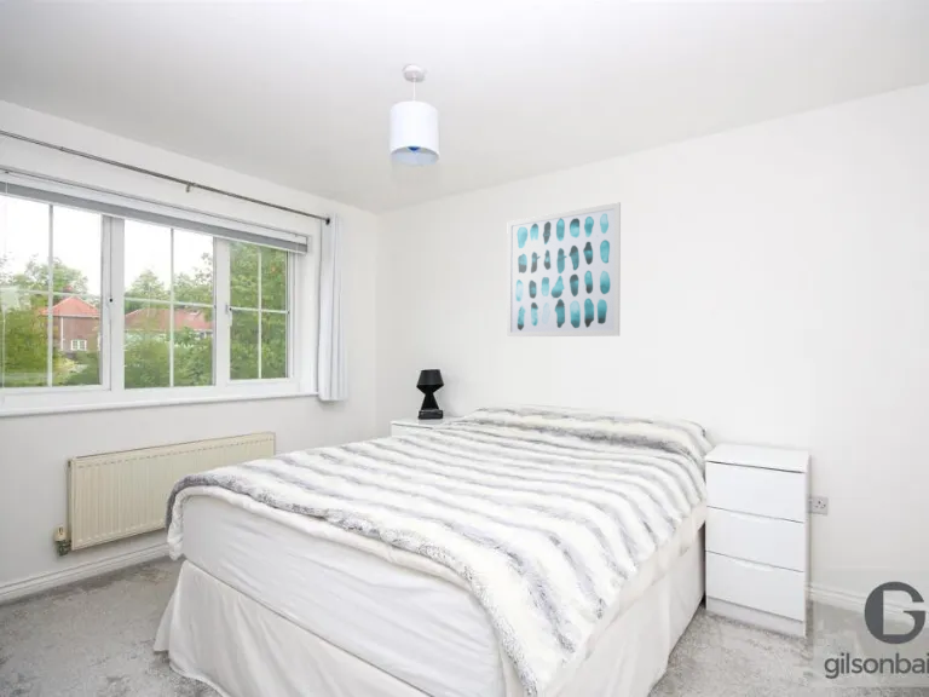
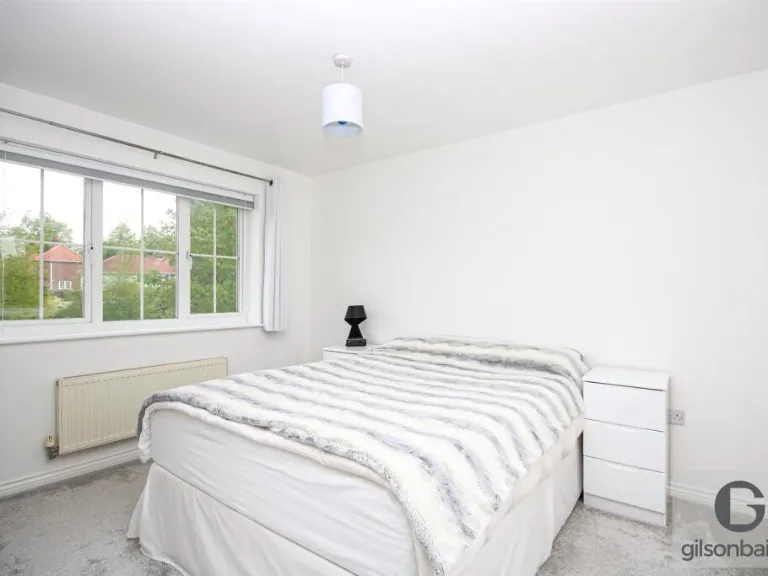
- wall art [506,201,622,338]
